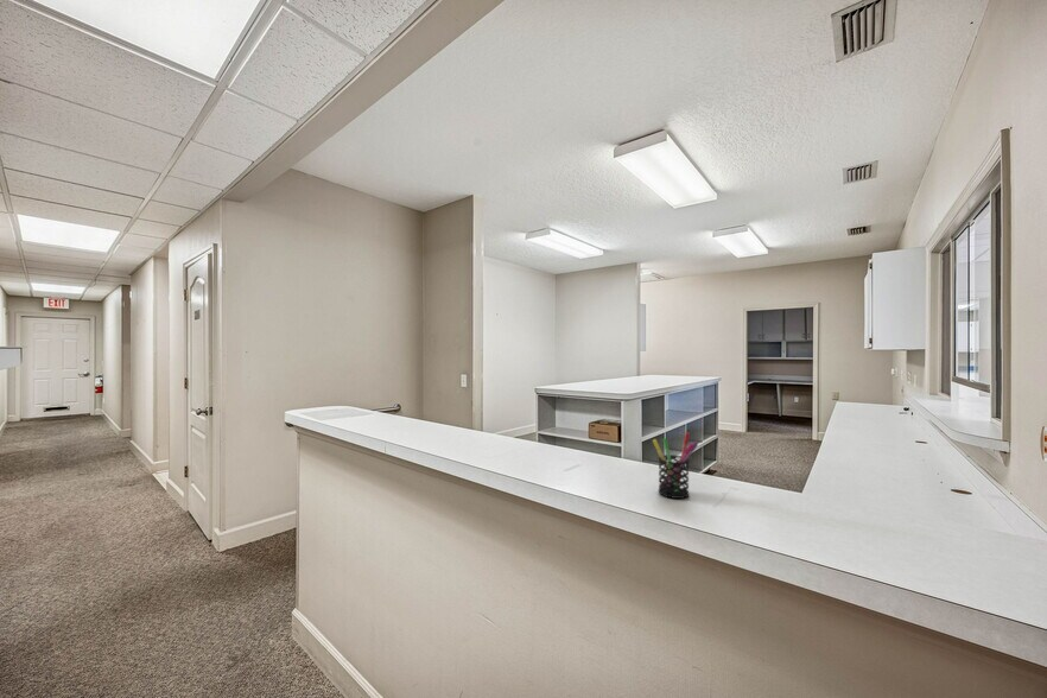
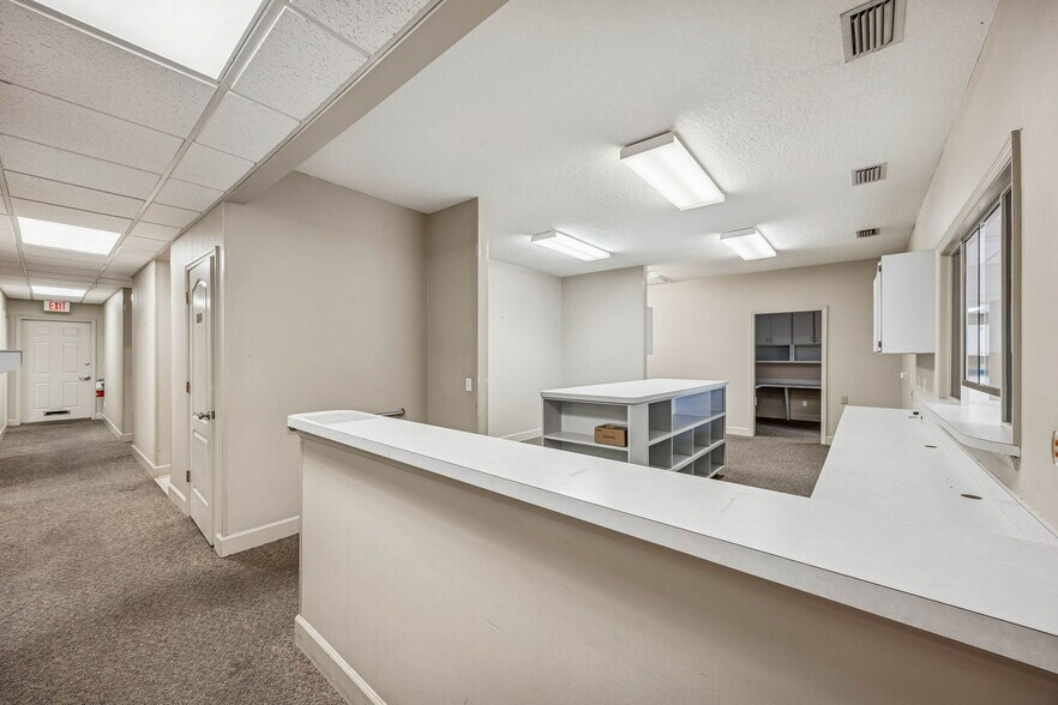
- pen holder [652,432,699,500]
